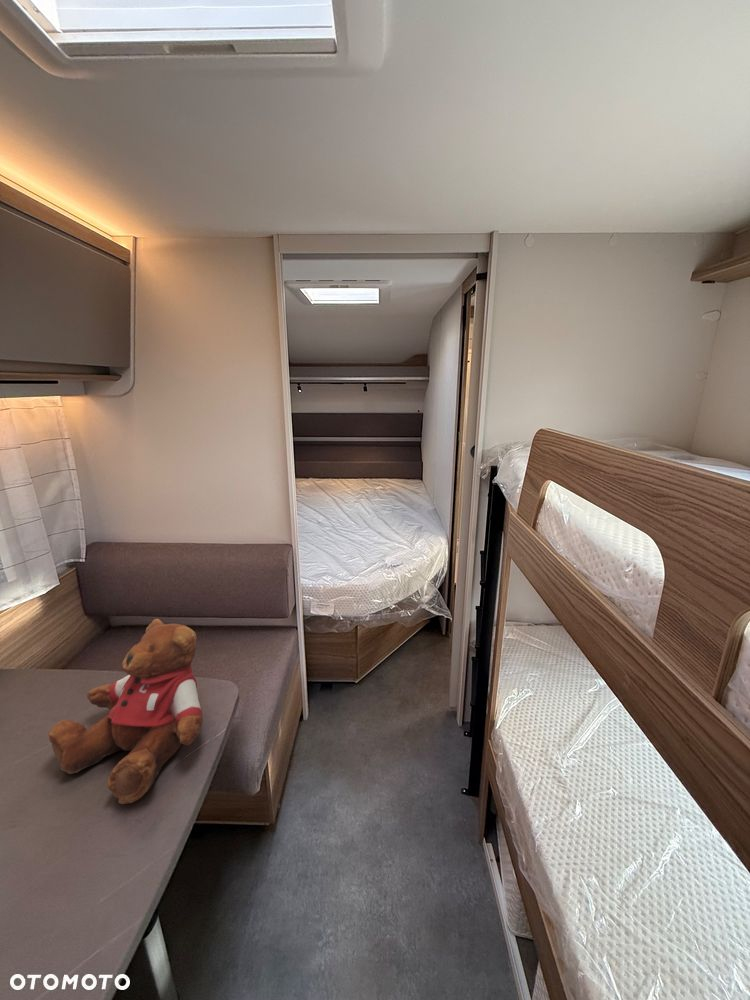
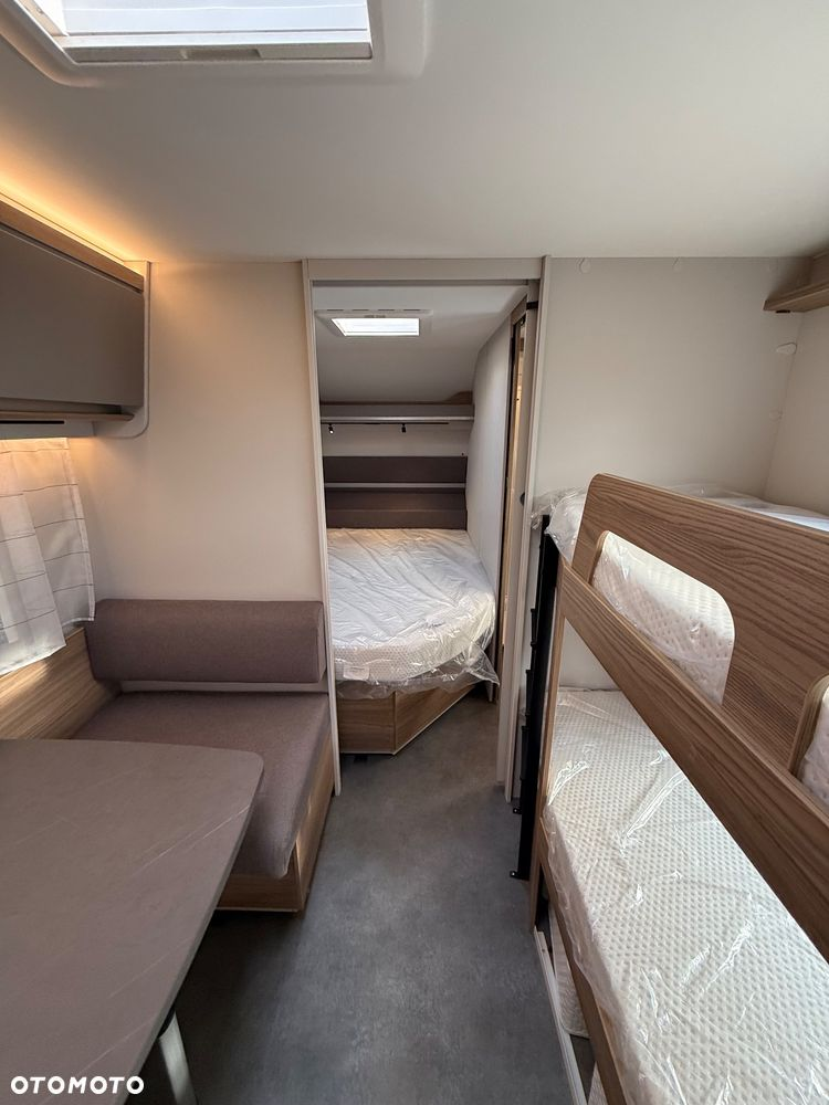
- teddy bear [48,618,204,805]
